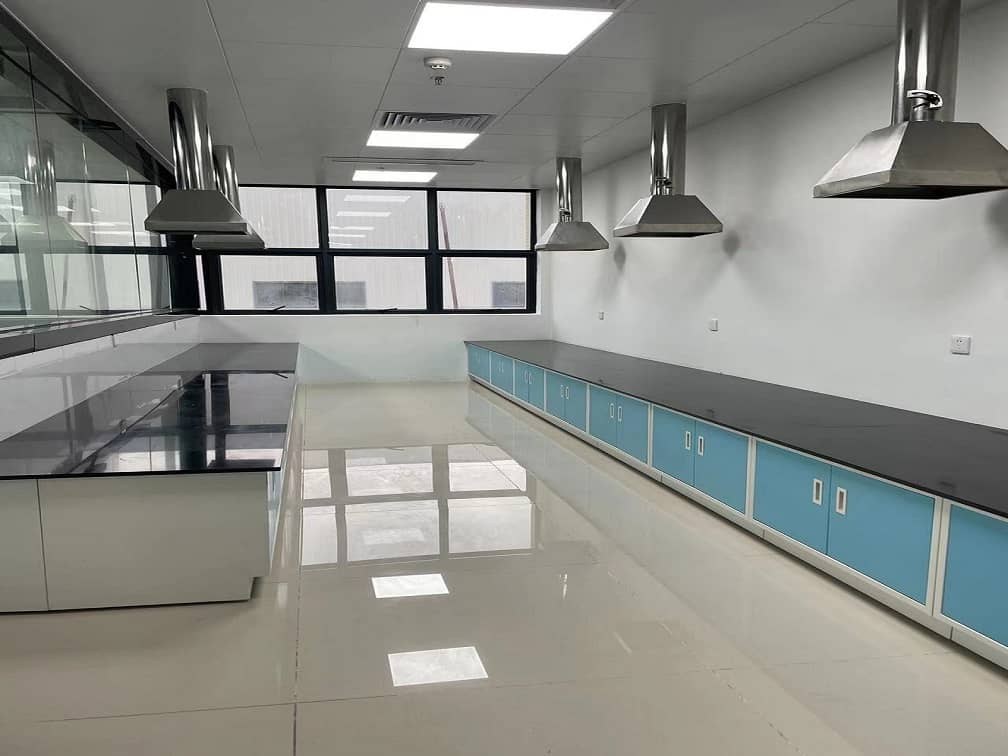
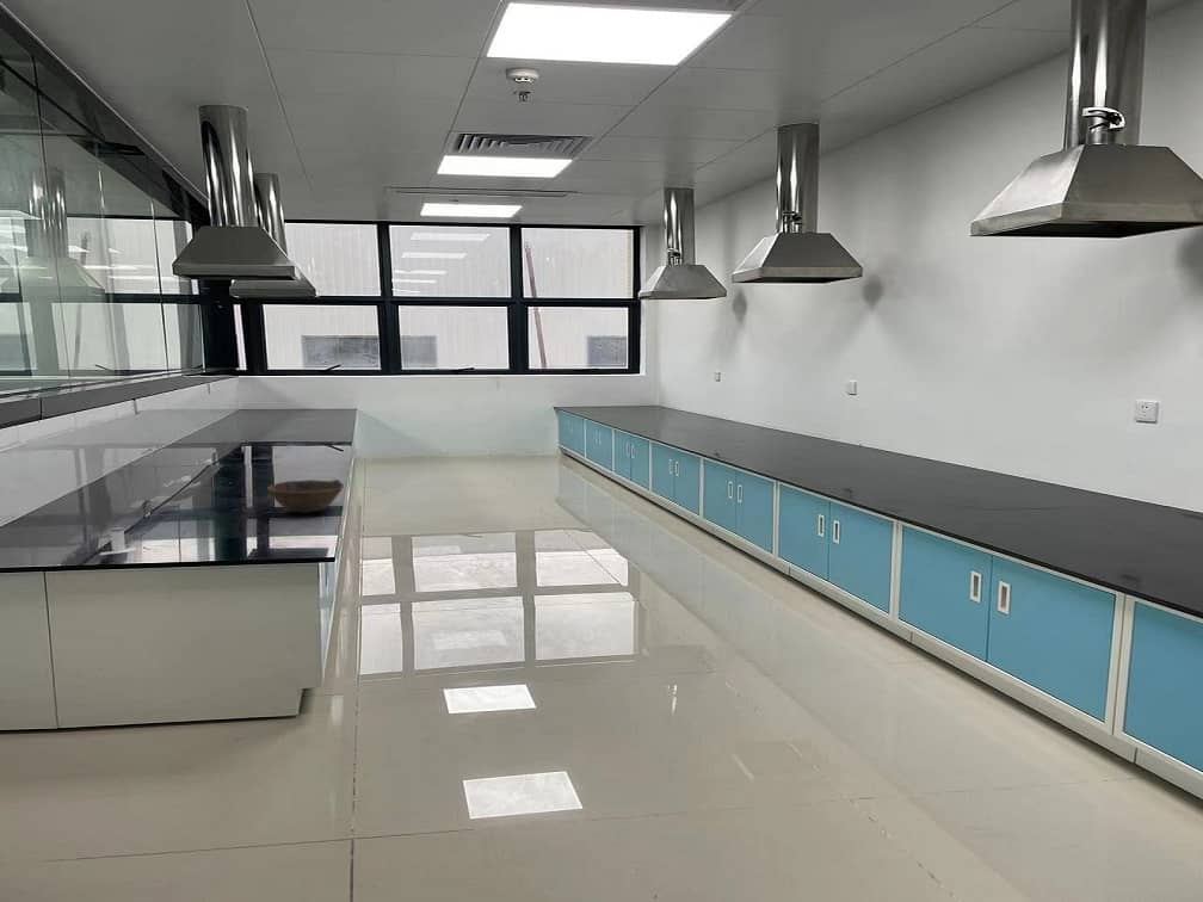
+ salt shaker [99,526,137,556]
+ bowl [266,478,345,514]
